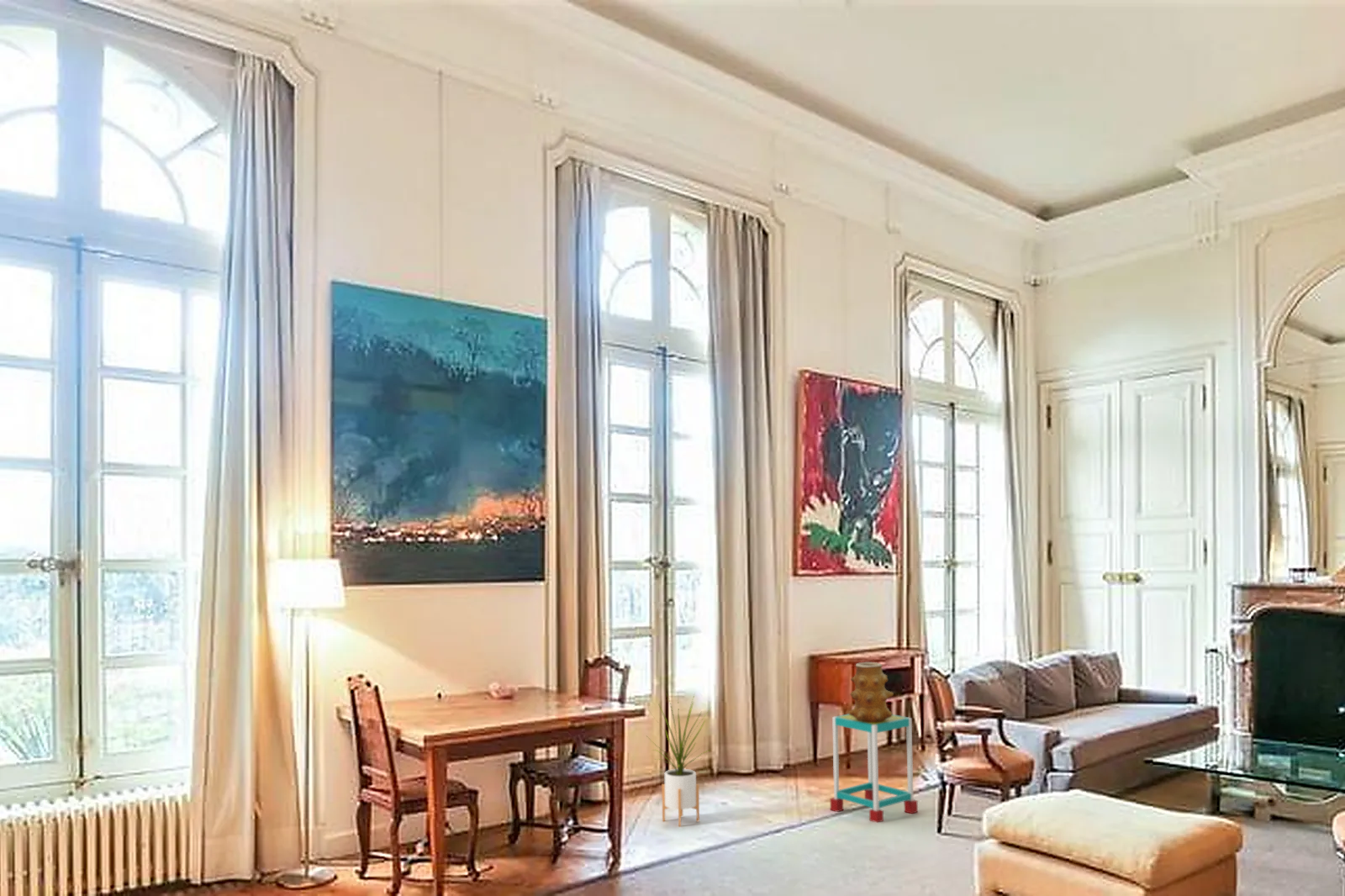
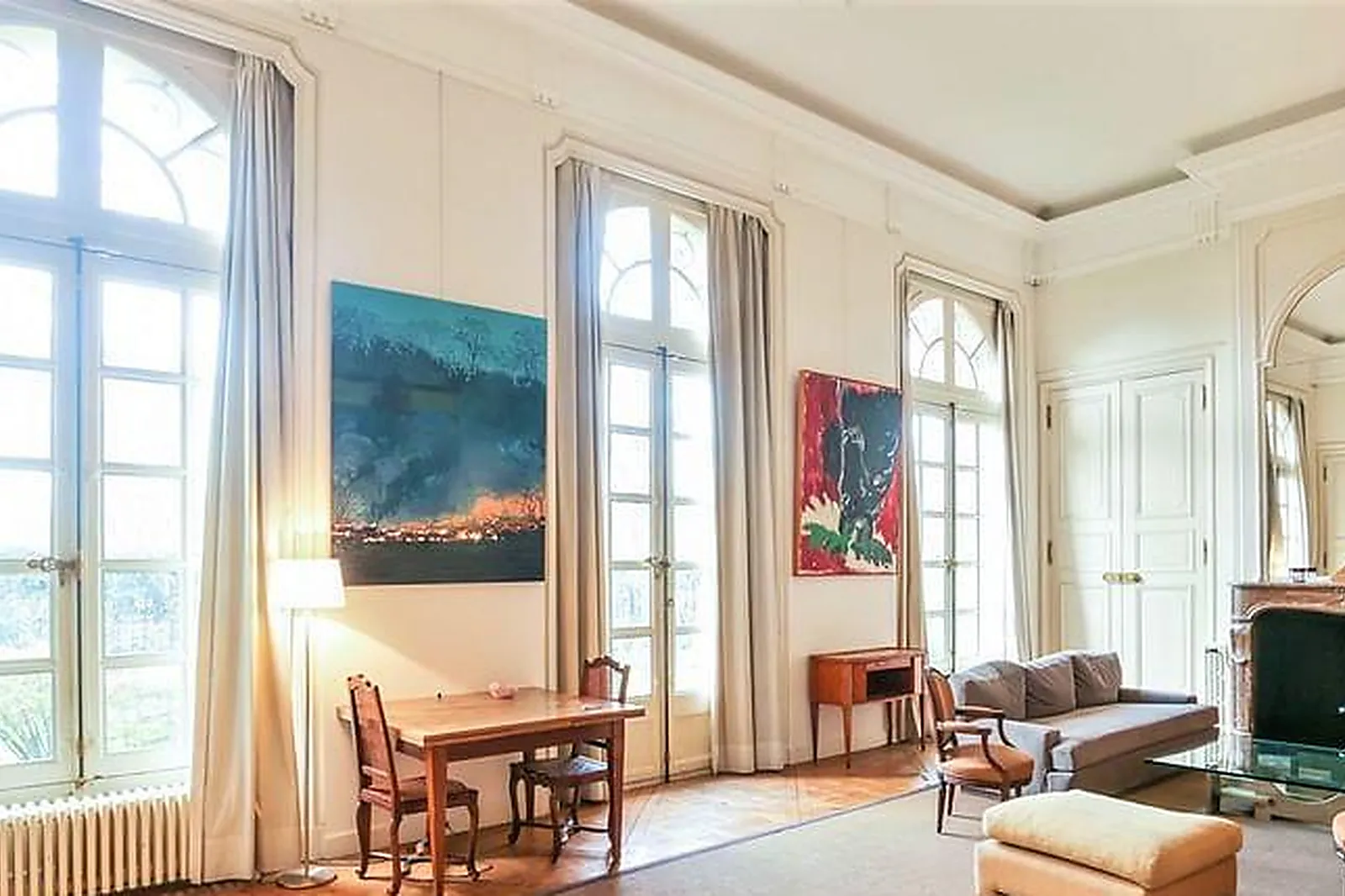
- house plant [646,692,712,827]
- side table [830,714,919,823]
- vase [847,661,894,723]
